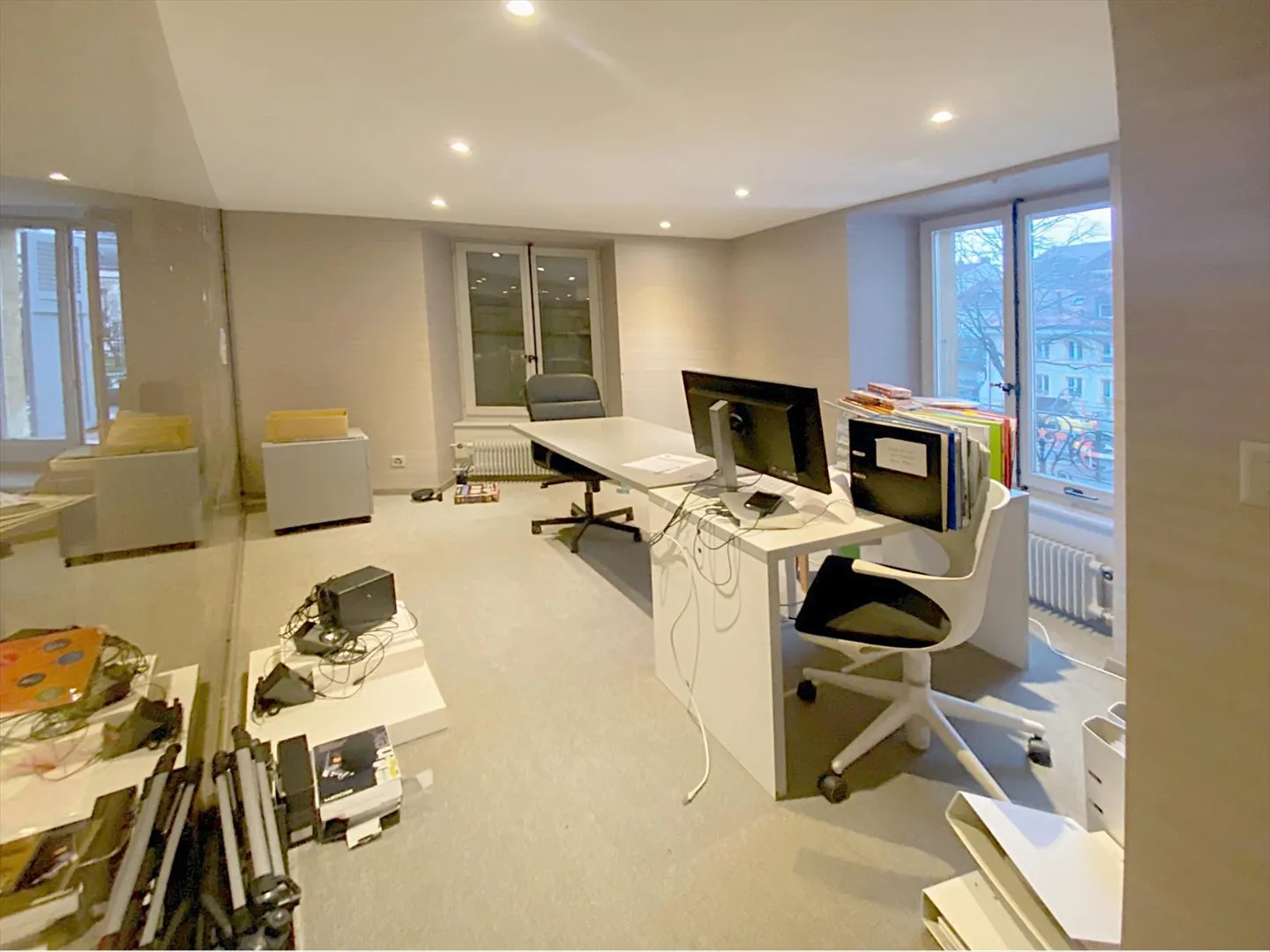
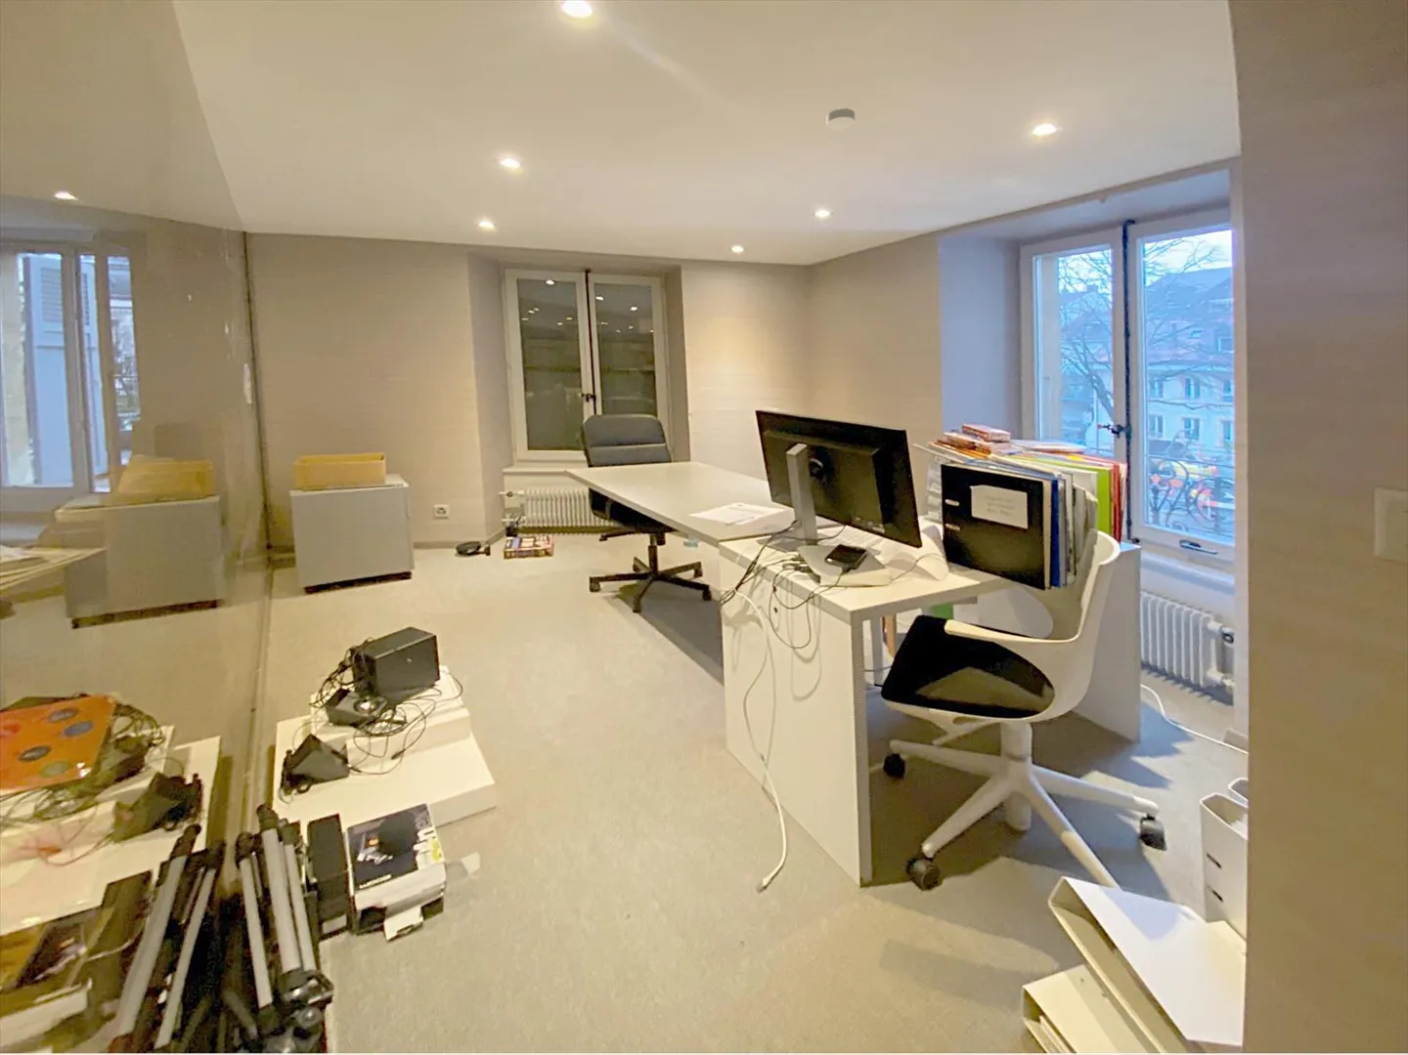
+ smoke detector [825,106,856,130]
